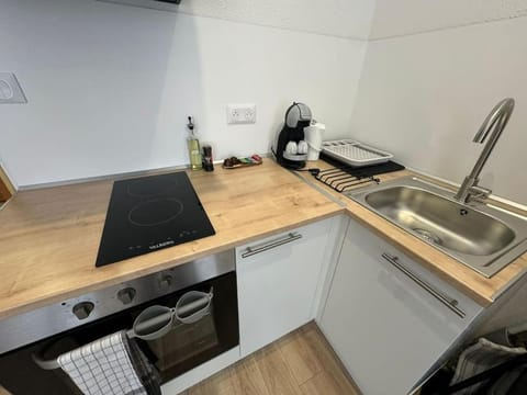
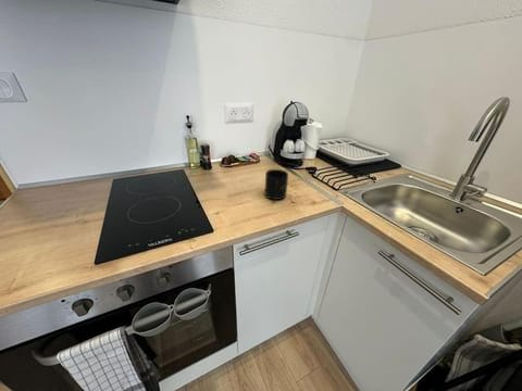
+ mug [264,168,289,201]
